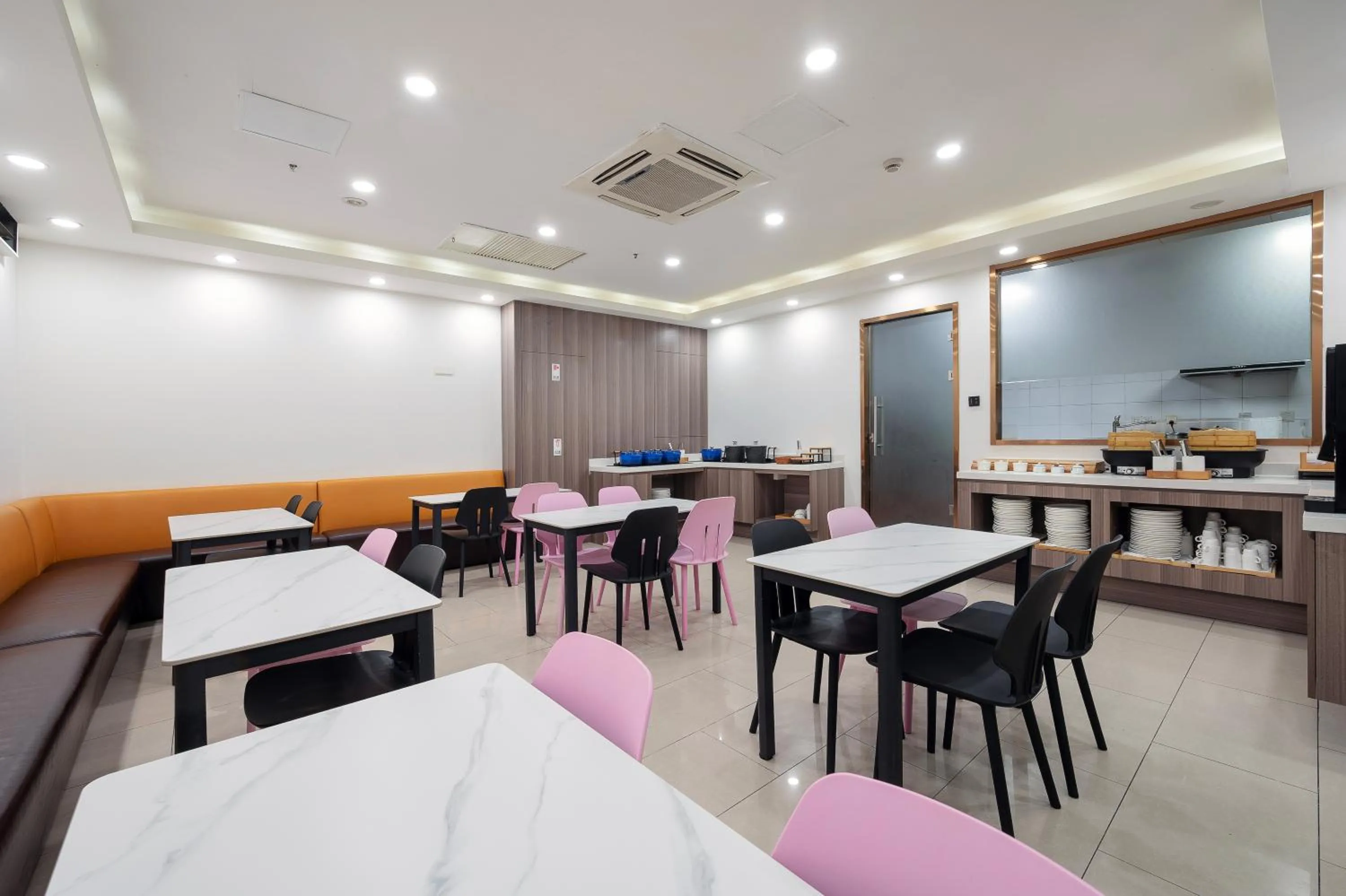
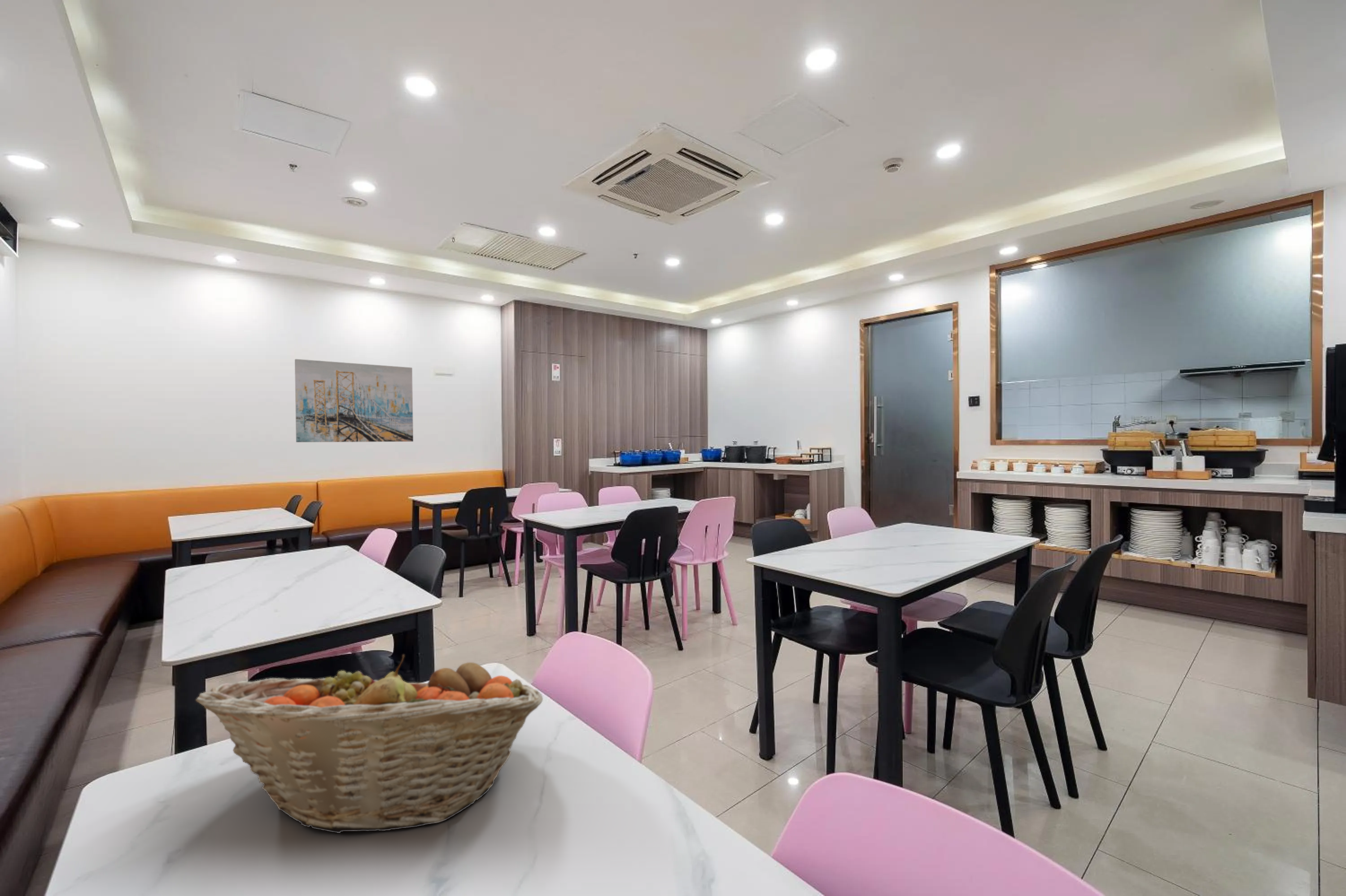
+ fruit basket [195,654,543,834]
+ wall art [294,359,414,443]
